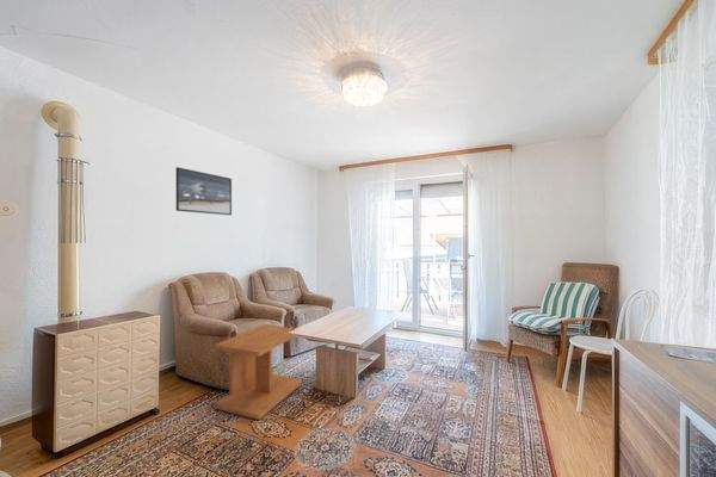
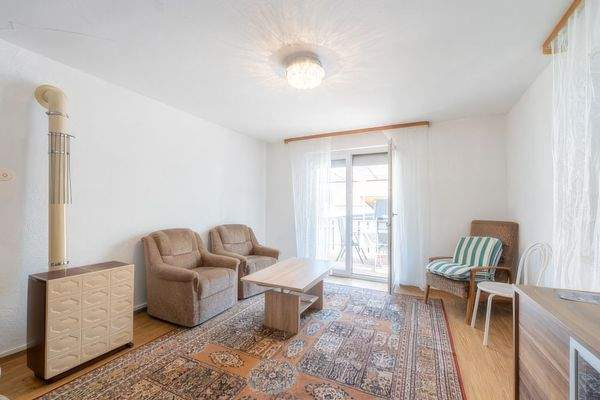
- side table [215,323,303,421]
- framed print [175,166,233,216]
